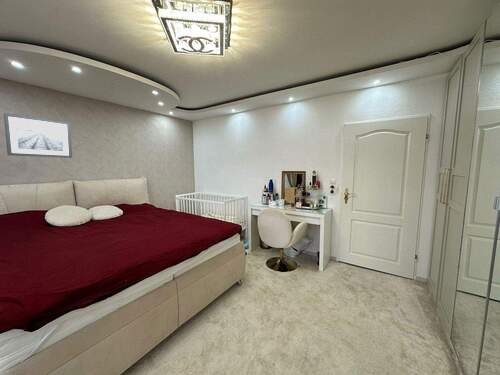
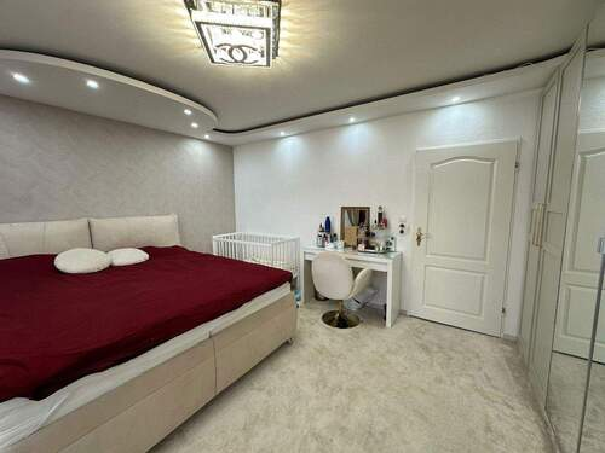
- wall art [3,112,73,159]
